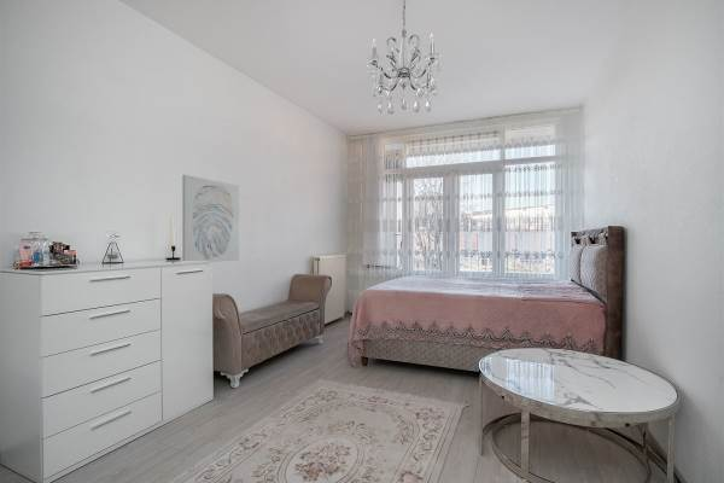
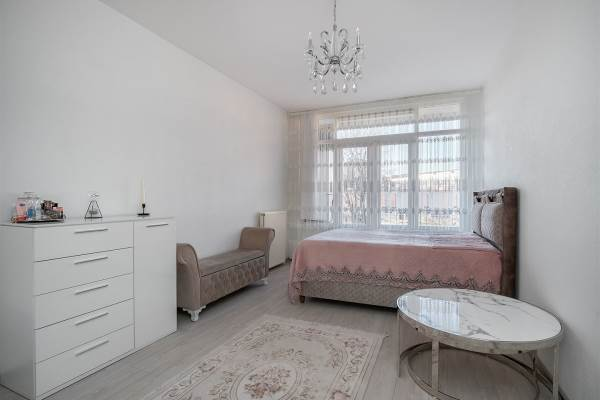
- wall art [181,174,240,263]
